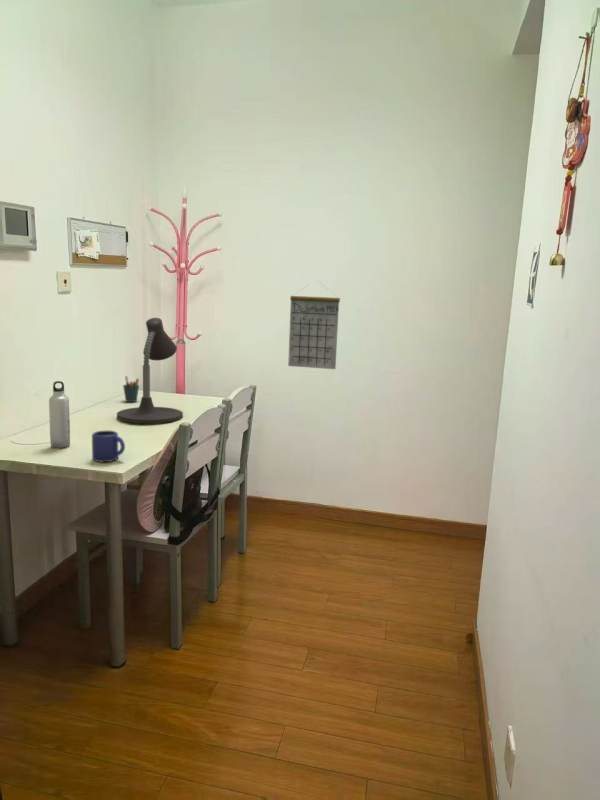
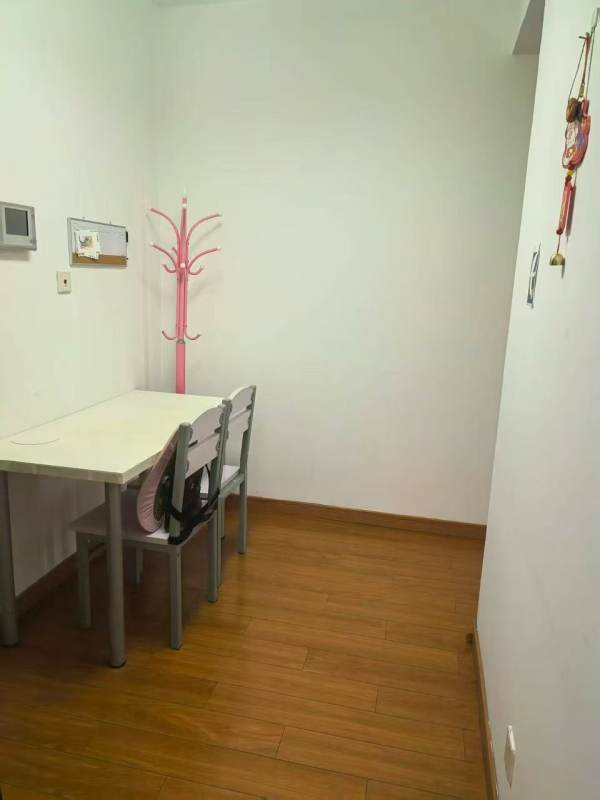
- water bottle [48,380,71,449]
- mug [91,429,126,463]
- calendar [287,281,341,370]
- pen holder [122,375,140,403]
- desk lamp [116,317,184,424]
